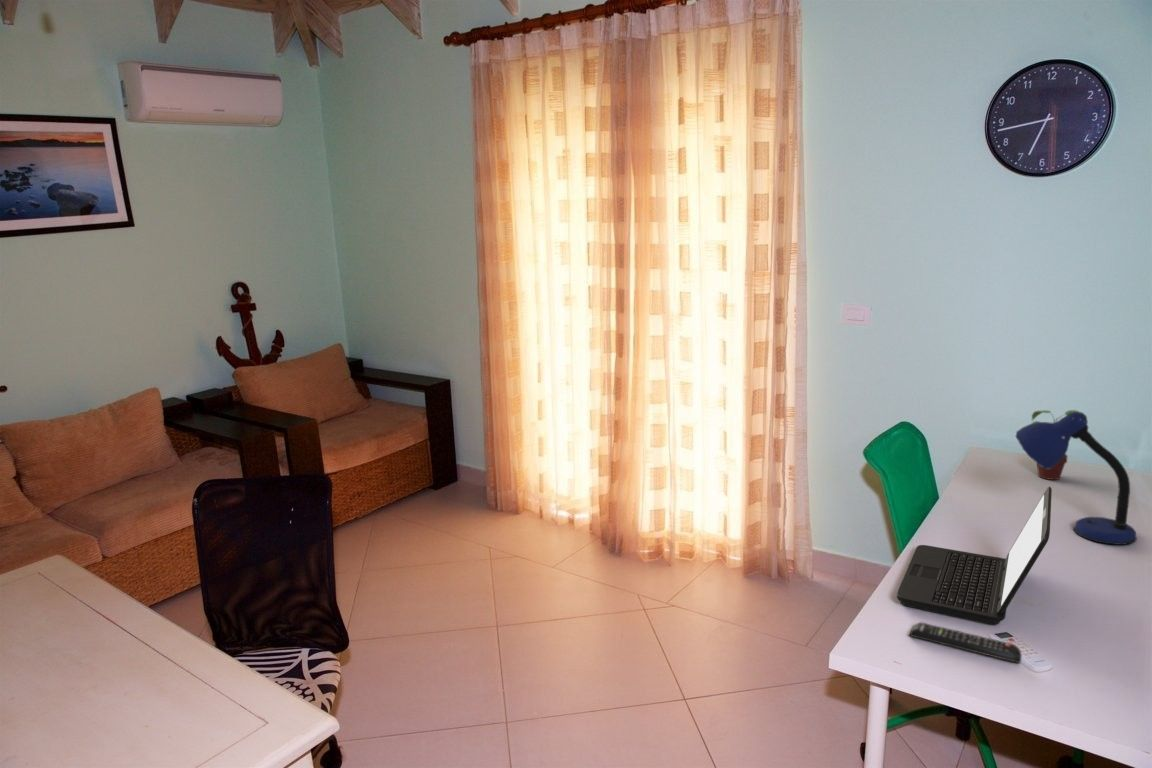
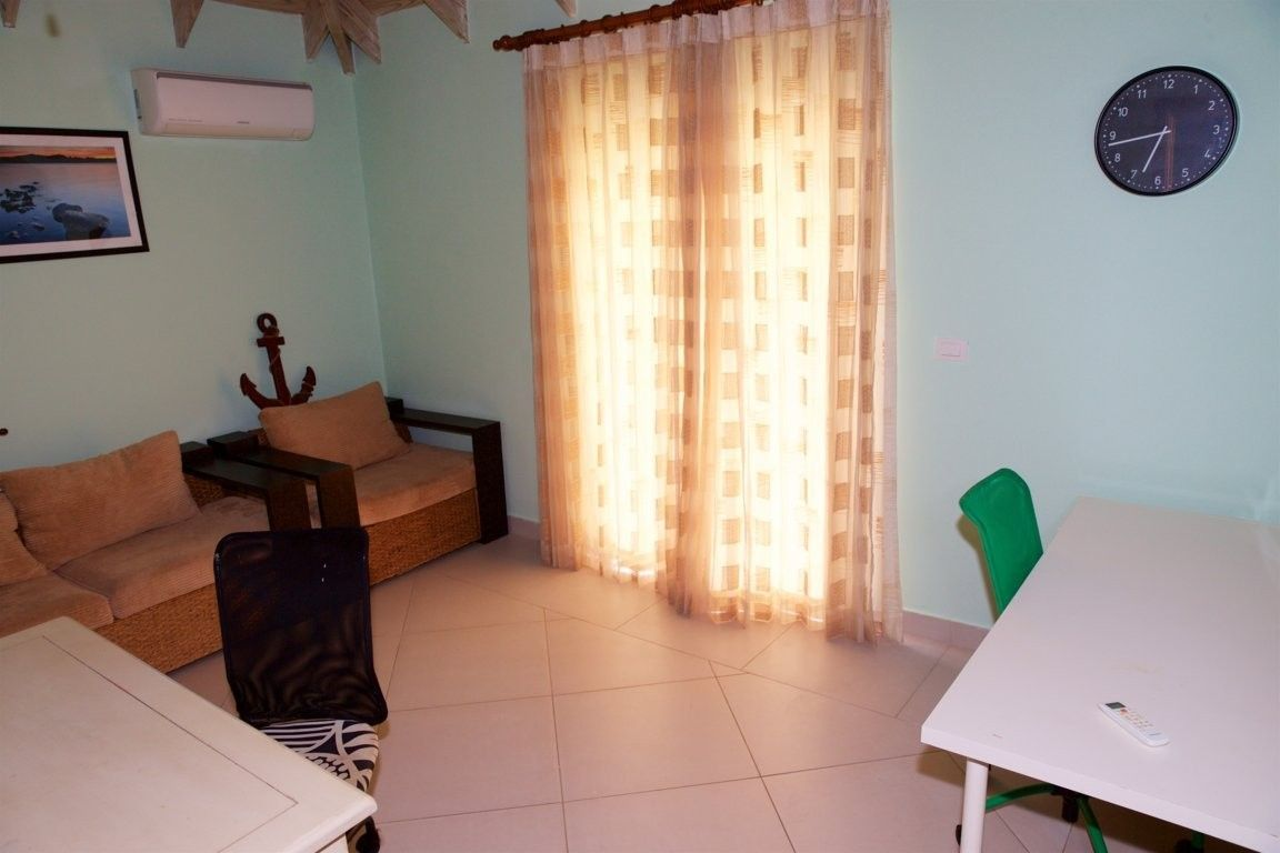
- laptop [896,486,1053,626]
- remote control [908,621,1023,664]
- desk lamp [1015,412,1138,546]
- potted plant [1030,409,1088,481]
